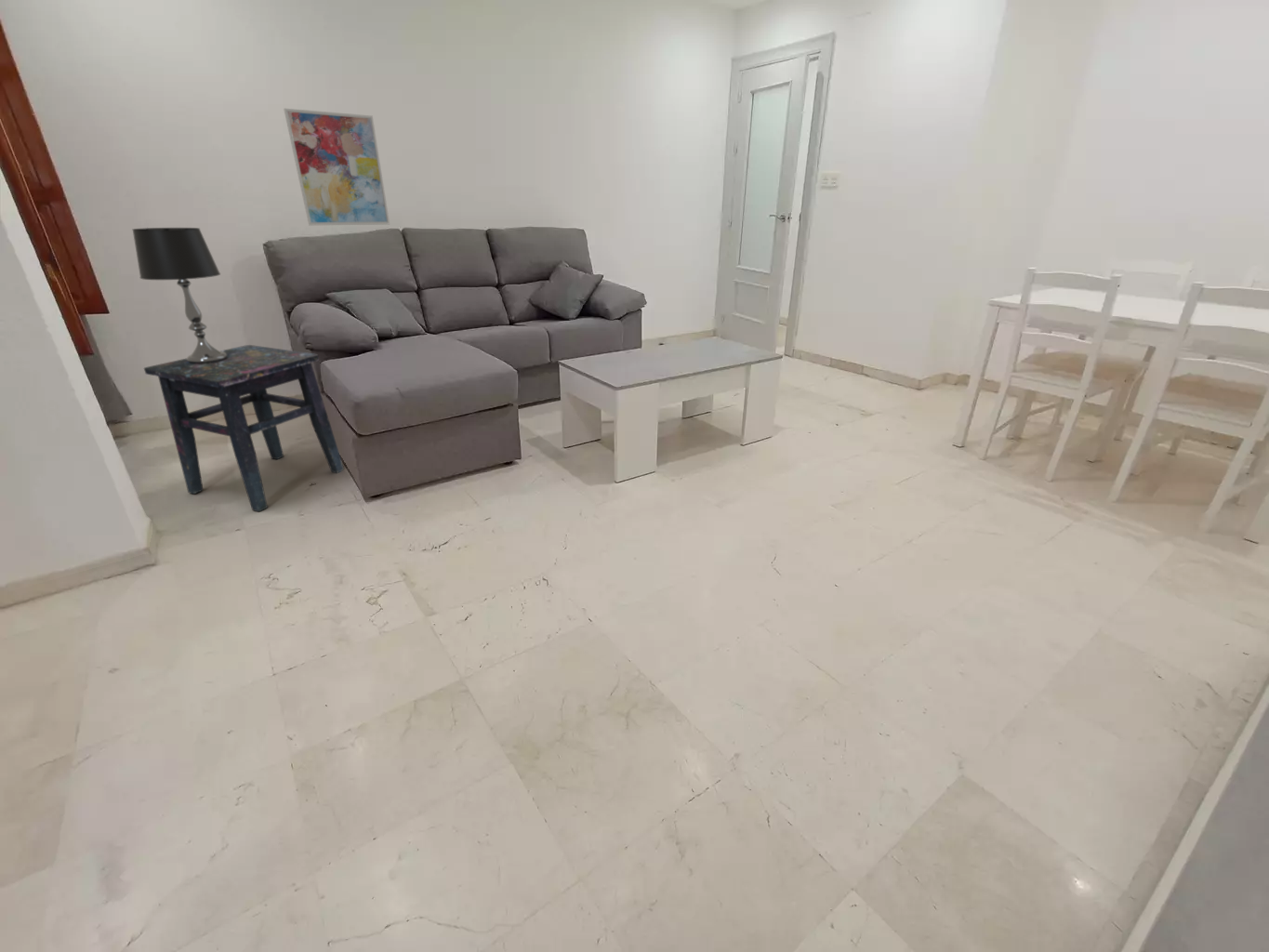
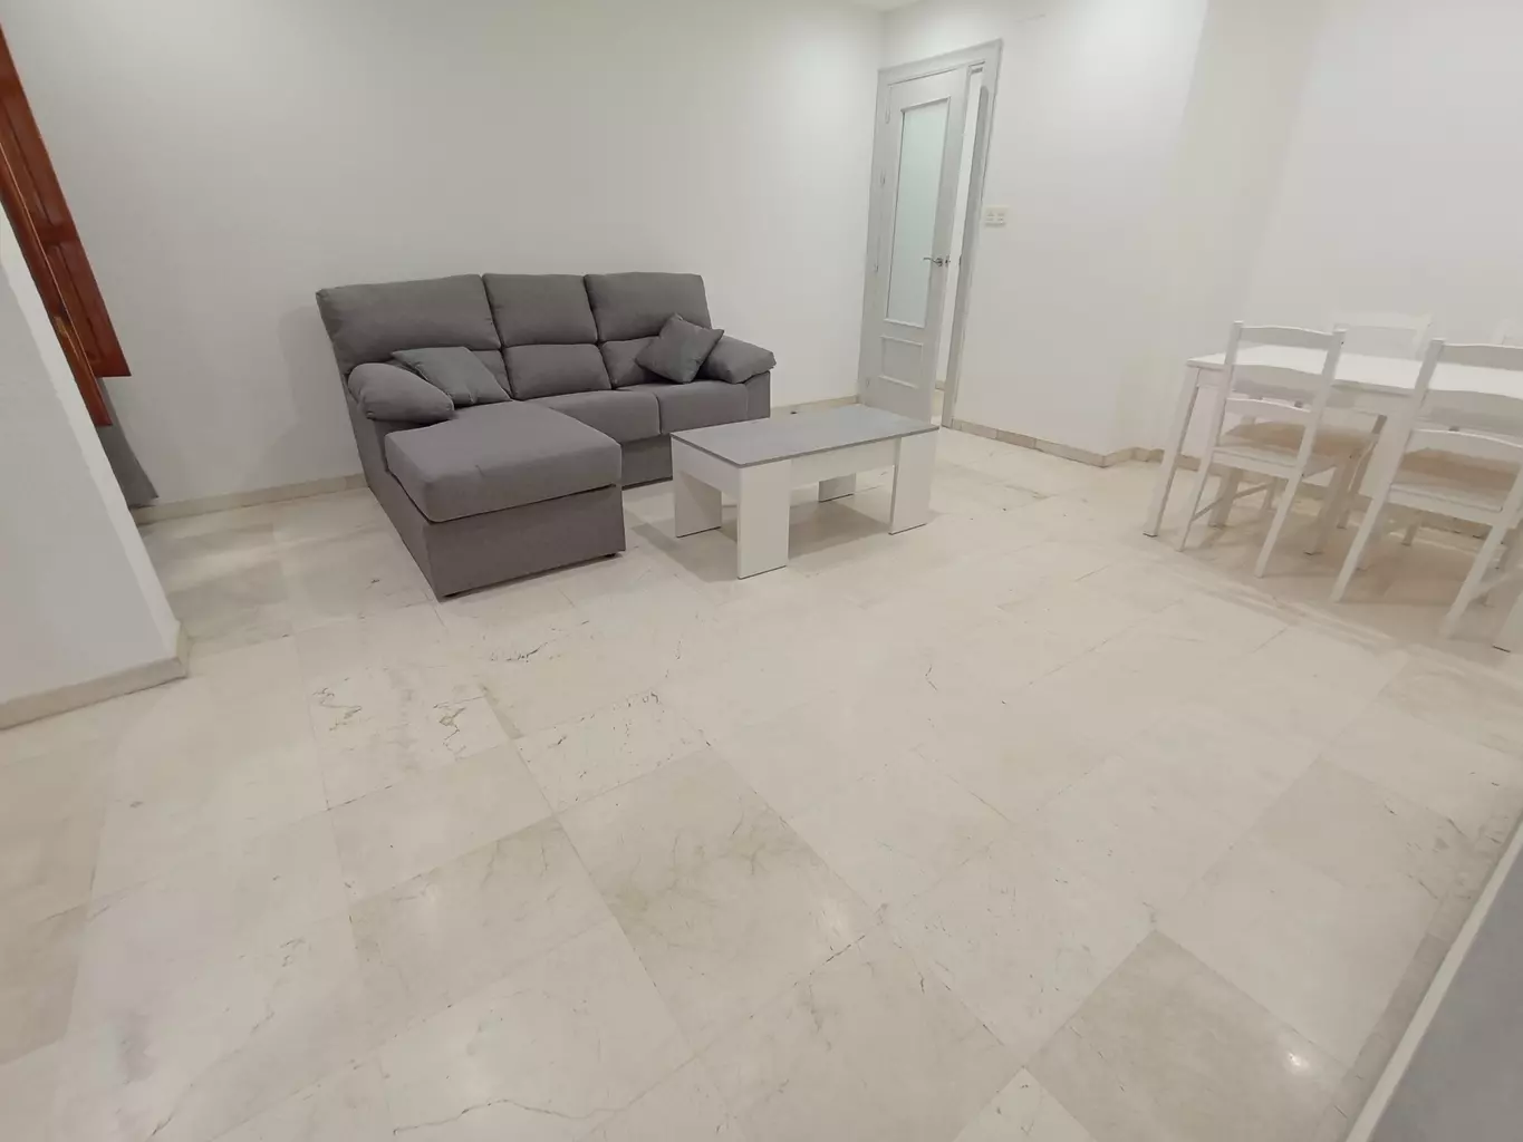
- wall art [283,108,390,227]
- table lamp [131,227,227,364]
- side table [143,344,345,513]
